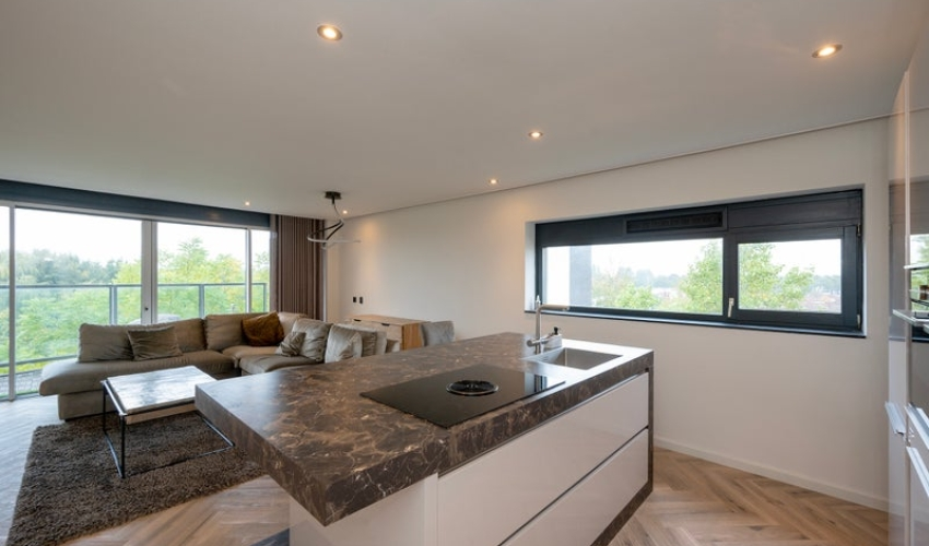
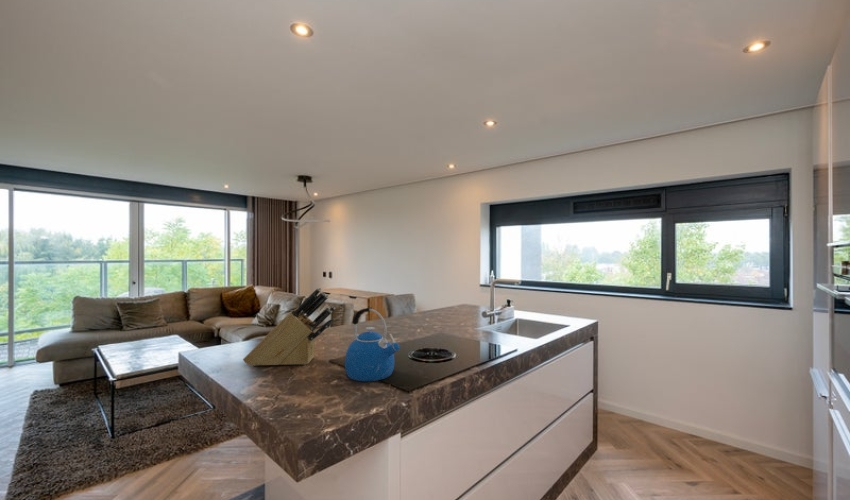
+ knife block [242,287,336,367]
+ kettle [344,306,401,382]
